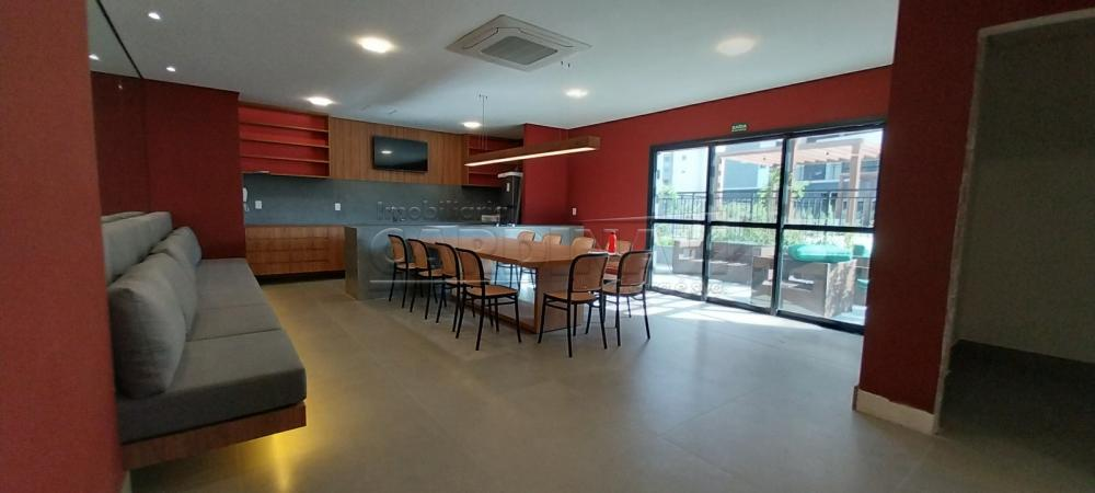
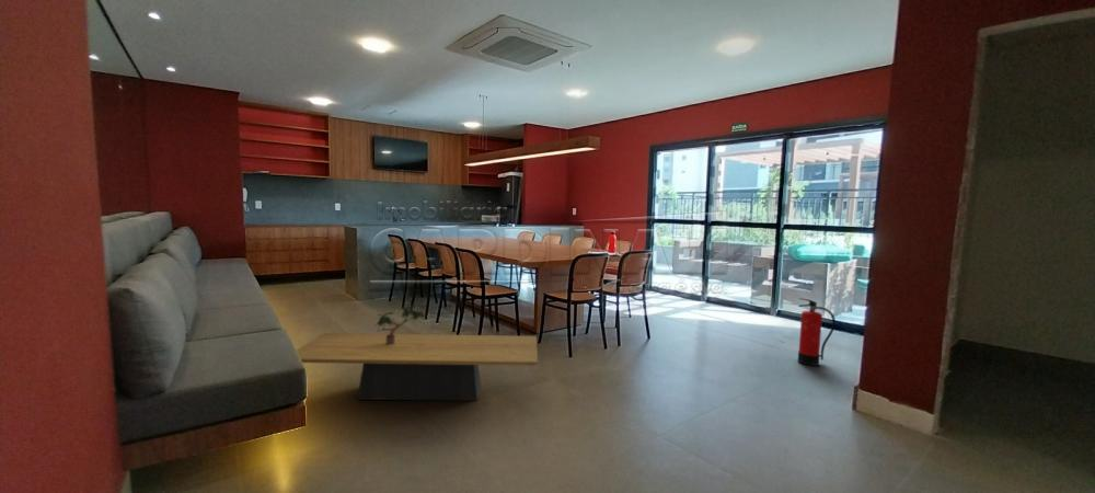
+ fire extinguisher [797,297,837,367]
+ coffee table [296,332,539,402]
+ potted plant [376,302,427,345]
